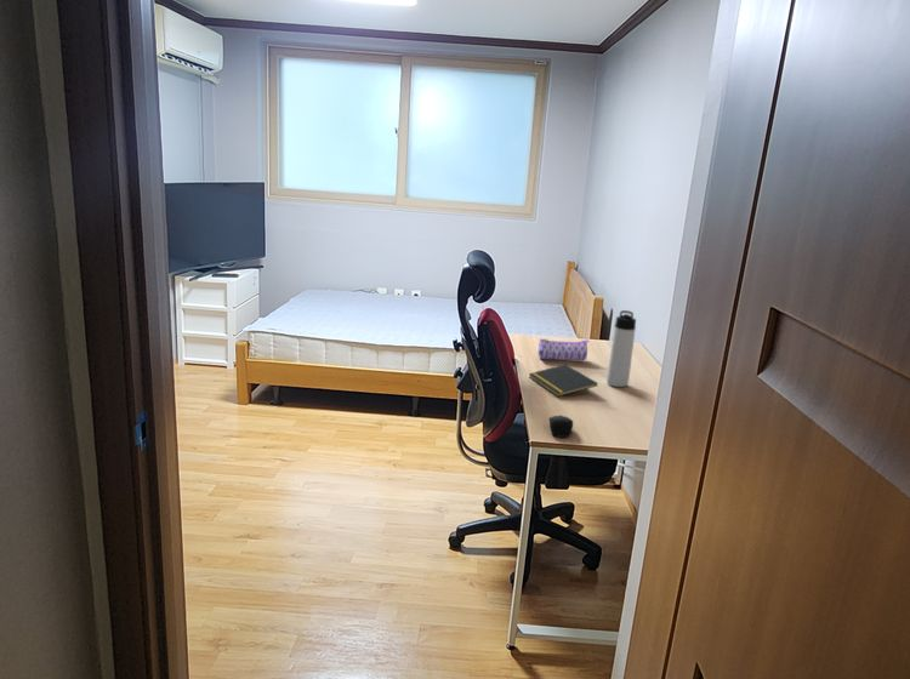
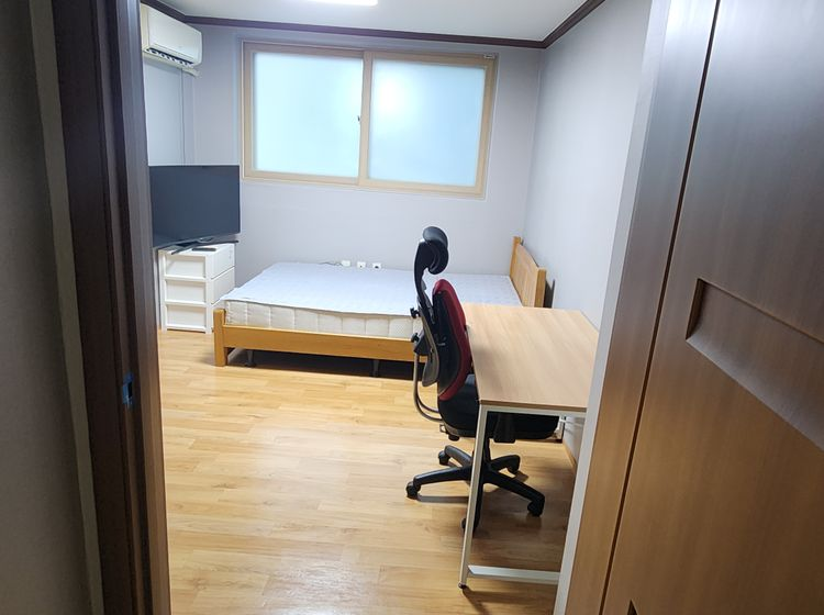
- notepad [528,364,598,398]
- thermos bottle [605,309,637,388]
- computer mouse [547,415,574,439]
- pencil case [538,336,591,361]
